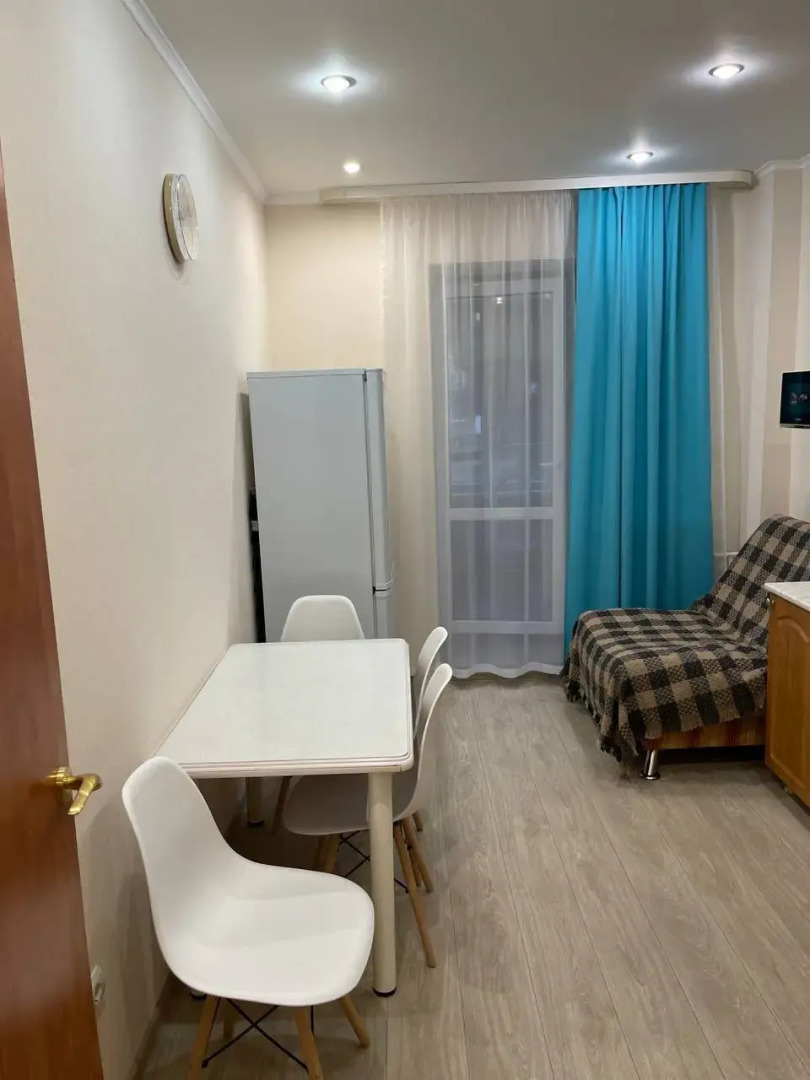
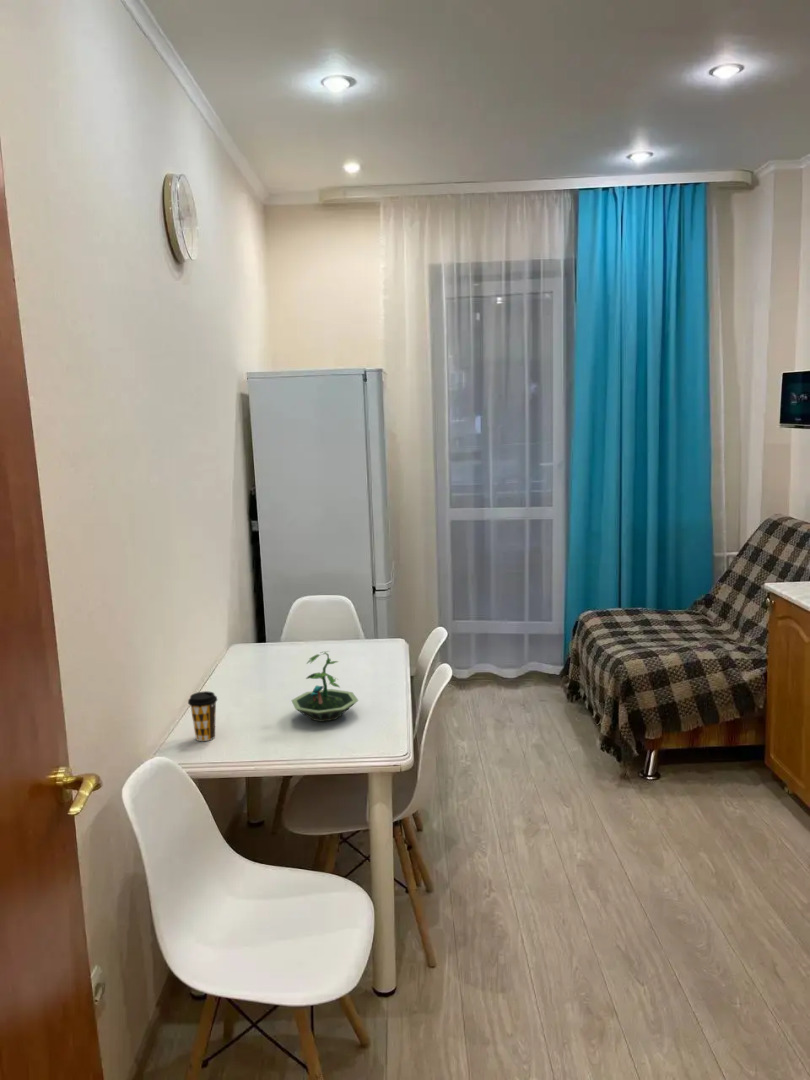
+ terrarium [290,650,359,723]
+ coffee cup [187,690,218,742]
